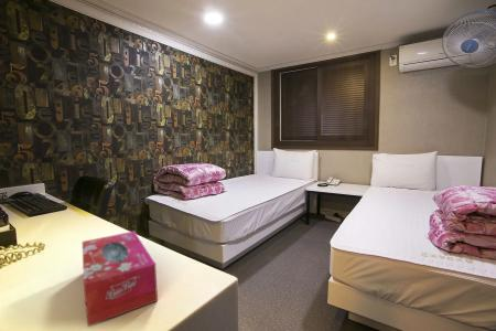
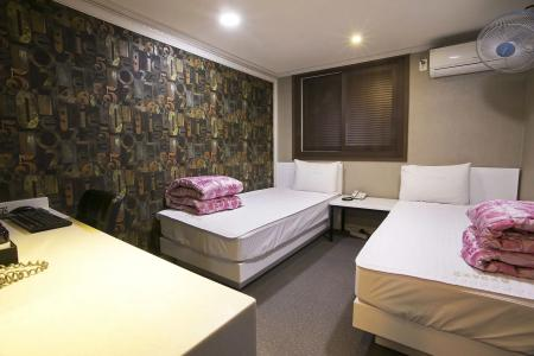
- tissue box [82,229,159,328]
